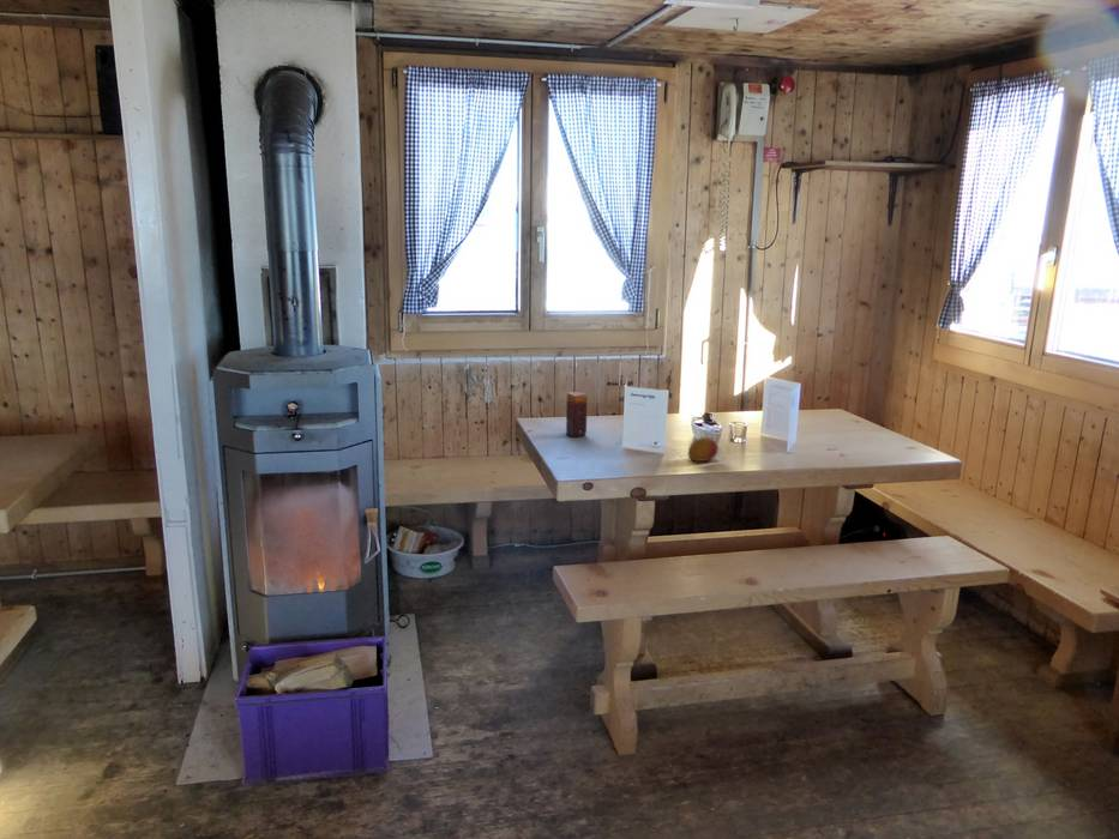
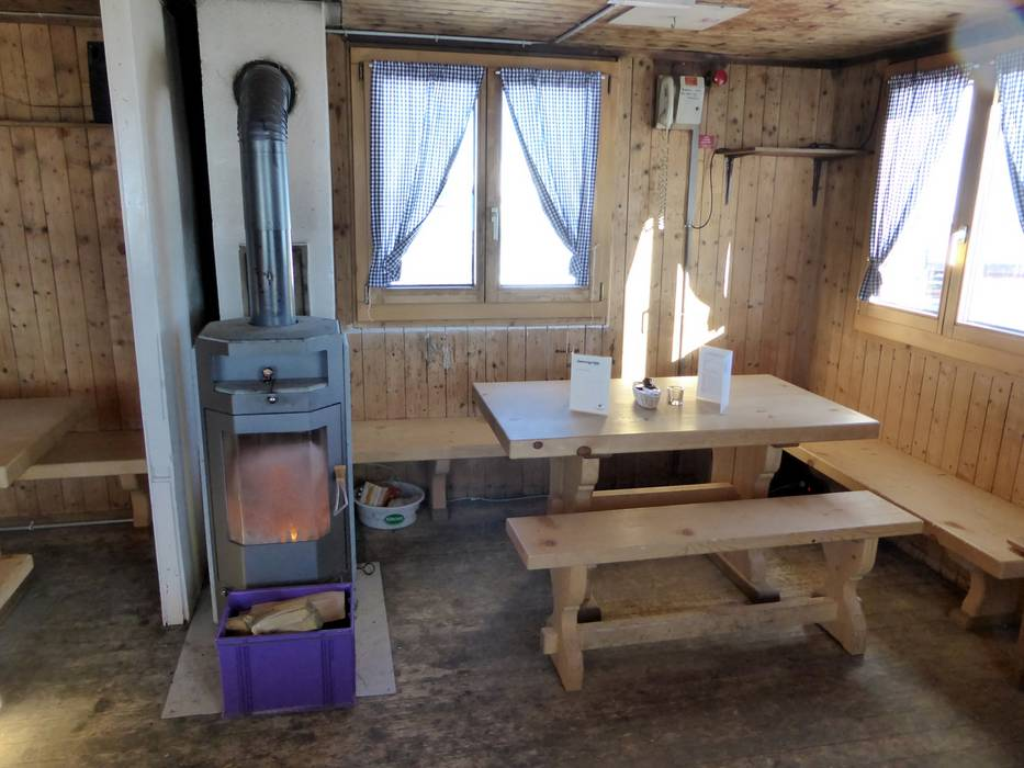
- fruit [687,436,718,463]
- candle [565,391,588,437]
